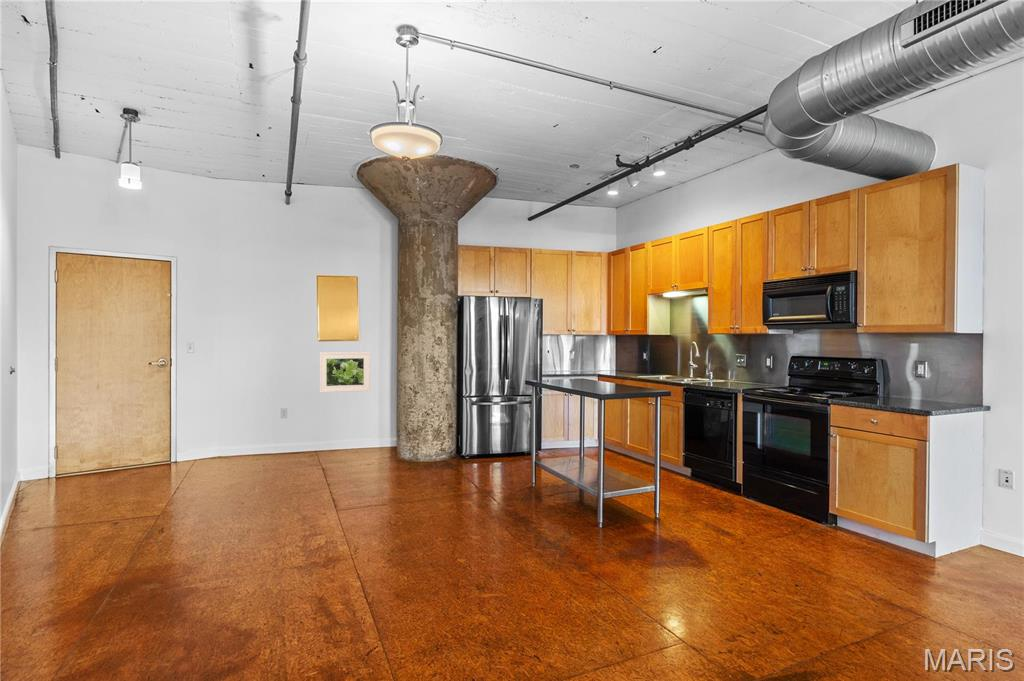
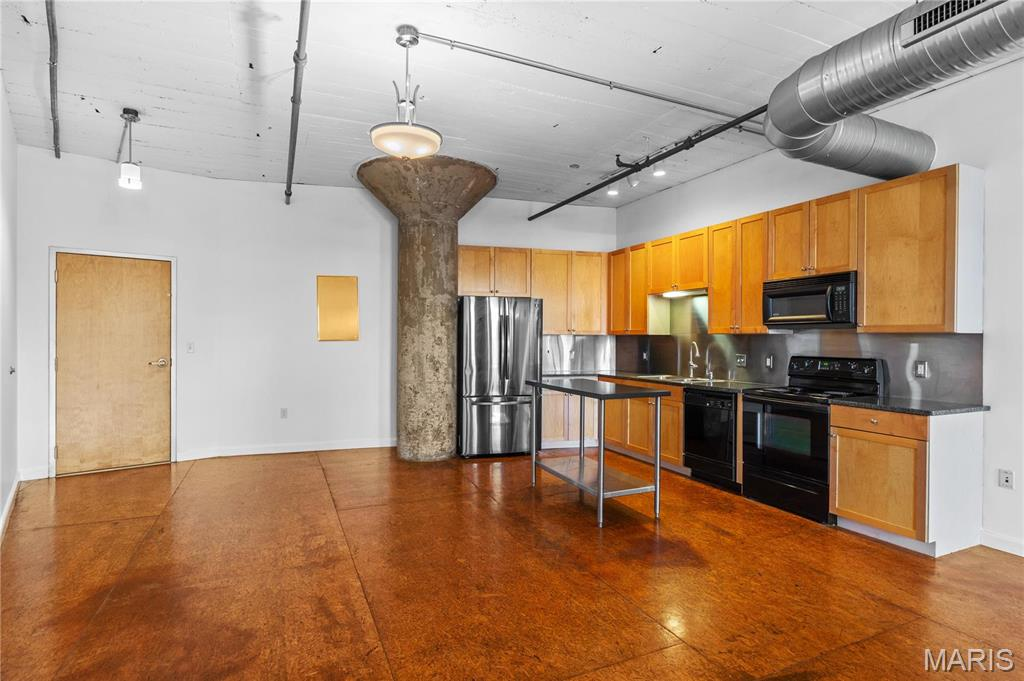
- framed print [319,351,371,394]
